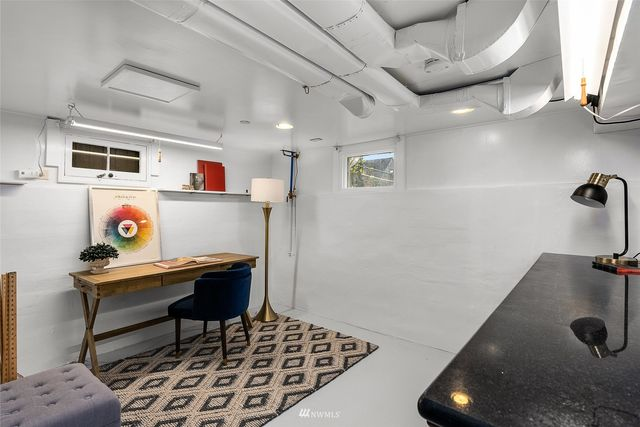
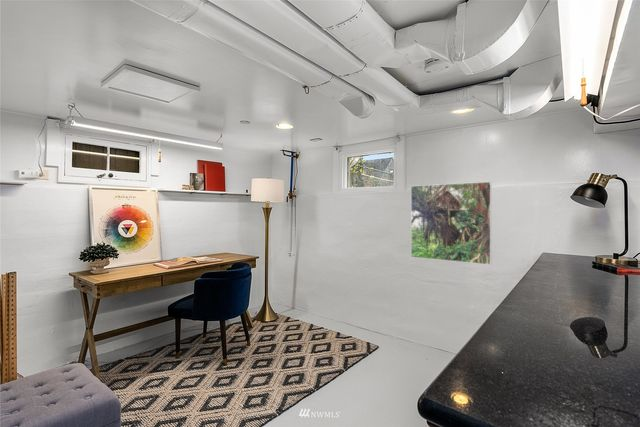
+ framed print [410,181,492,266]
